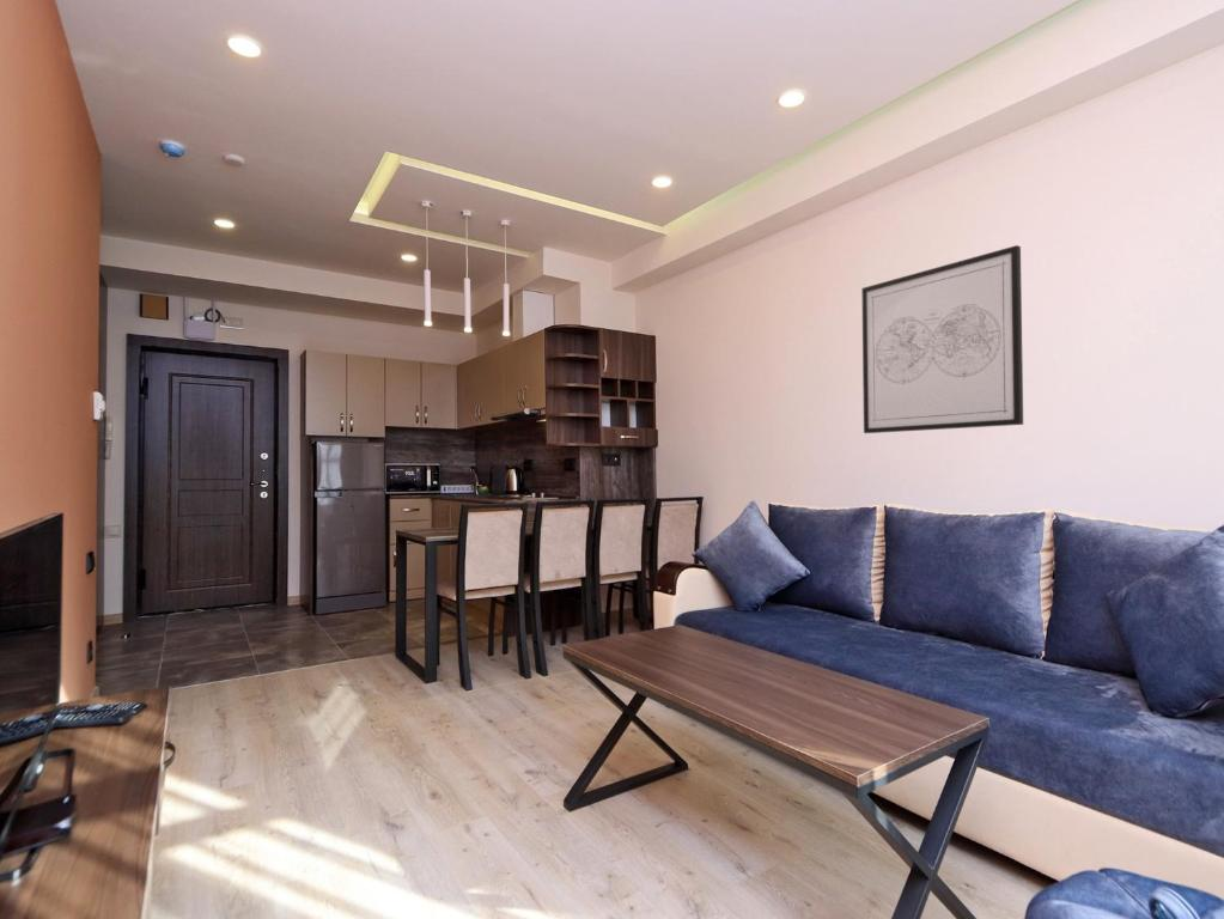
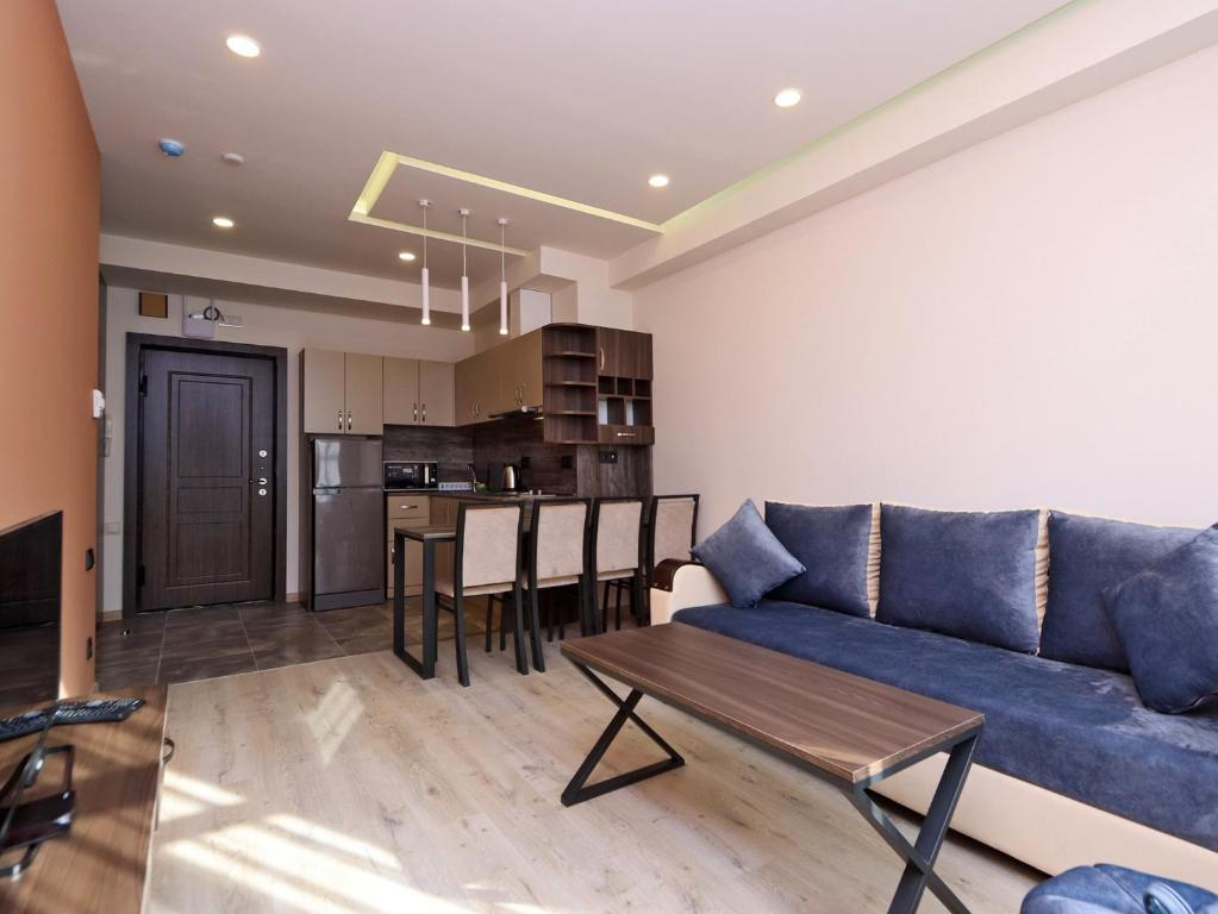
- wall art [860,244,1024,434]
